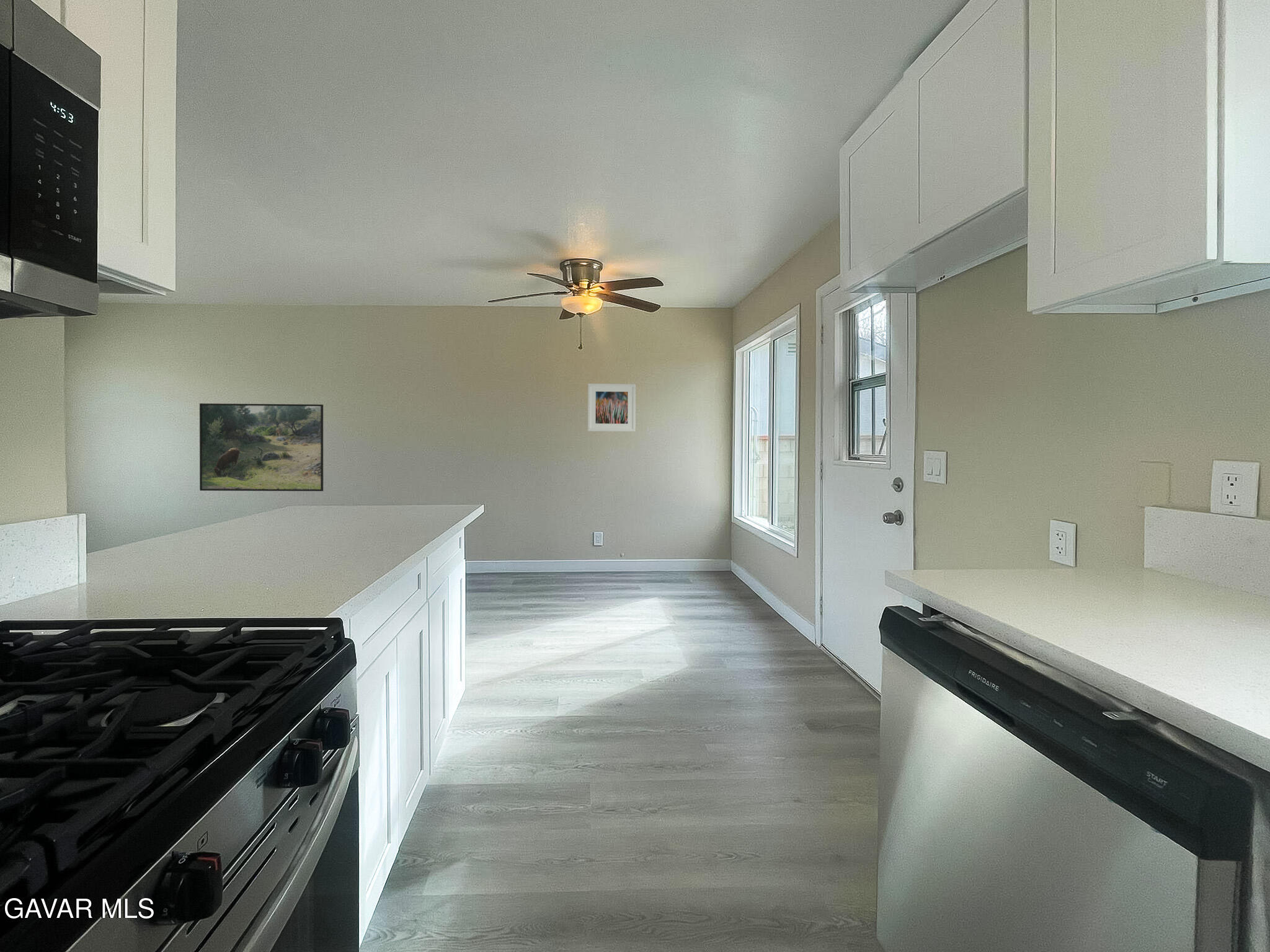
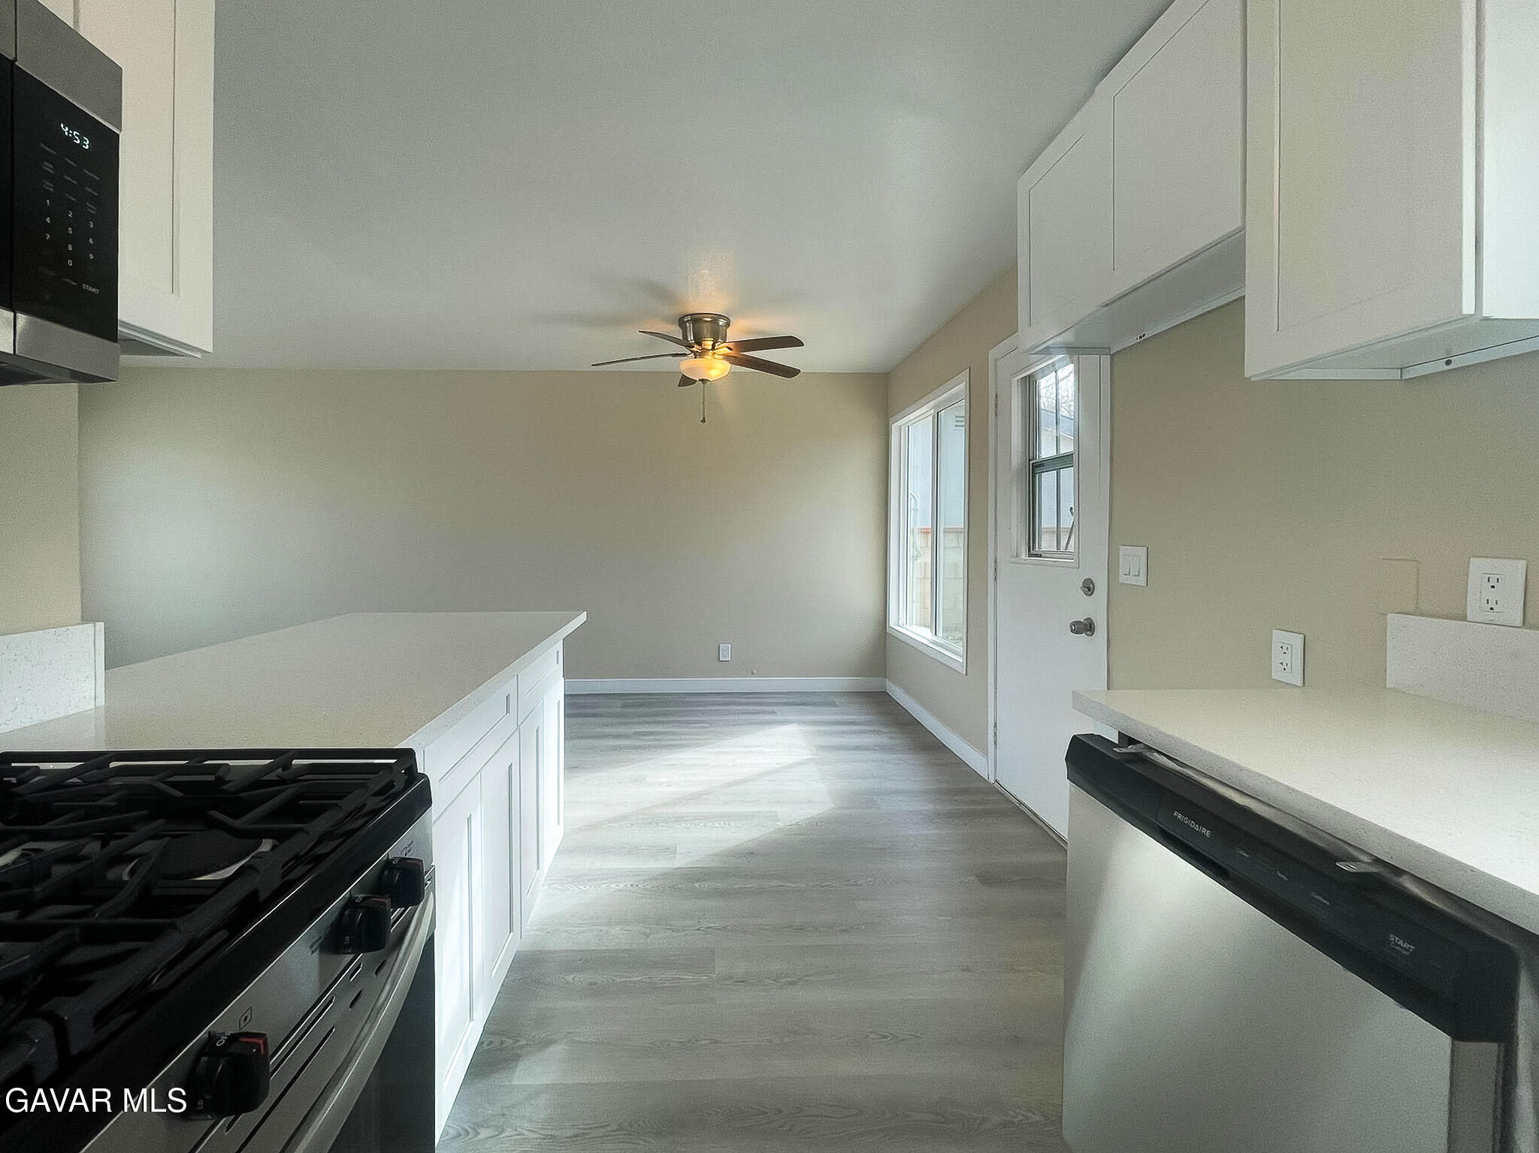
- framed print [587,383,636,432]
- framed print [199,403,324,491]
